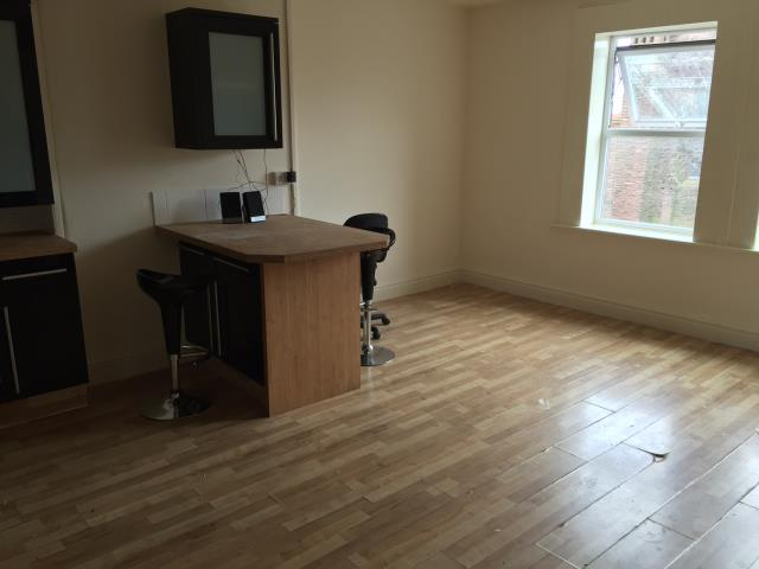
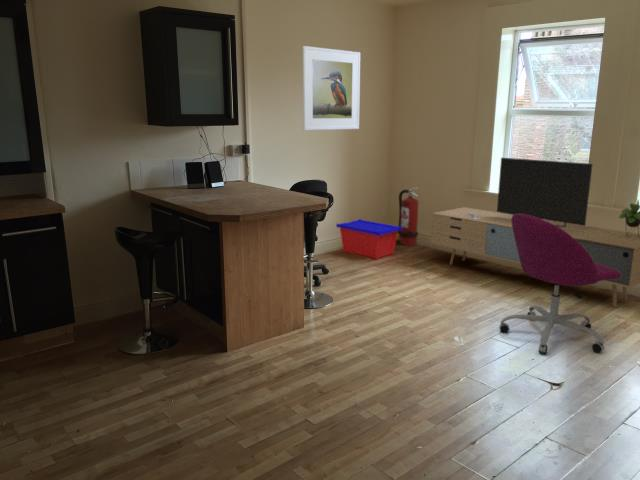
+ storage bin [335,218,402,260]
+ fire extinguisher [396,186,419,247]
+ office chair [498,214,621,355]
+ media console [429,157,640,308]
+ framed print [302,45,361,131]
